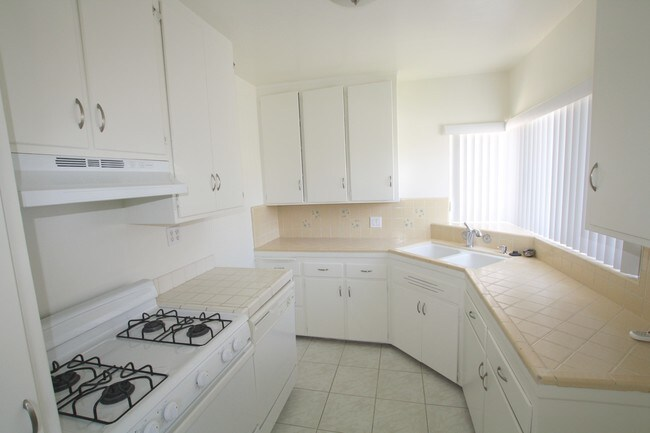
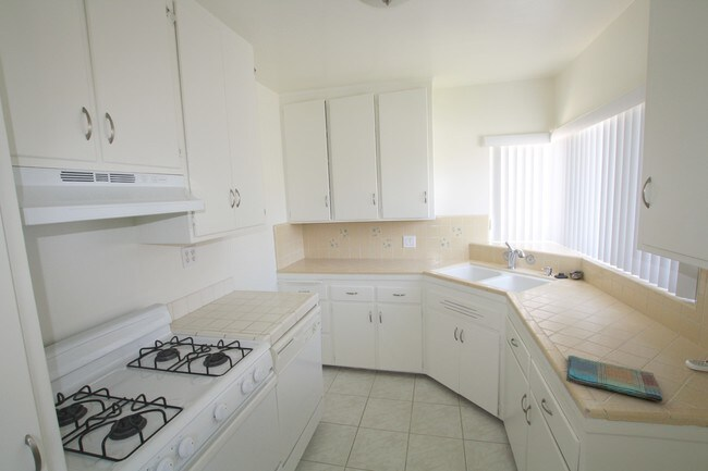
+ dish towel [565,355,664,402]
